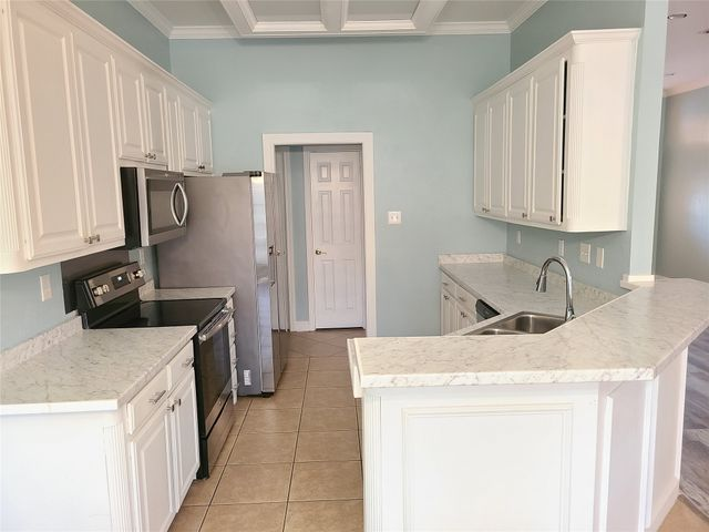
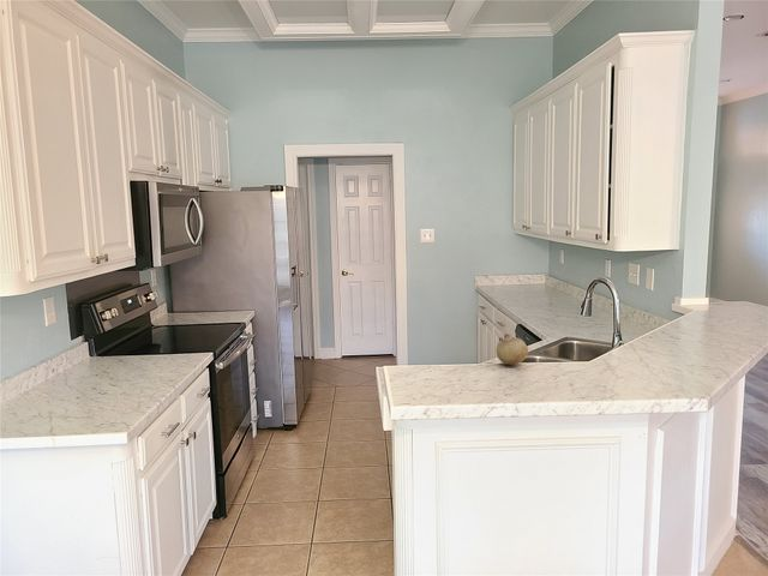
+ fruit [496,332,529,366]
